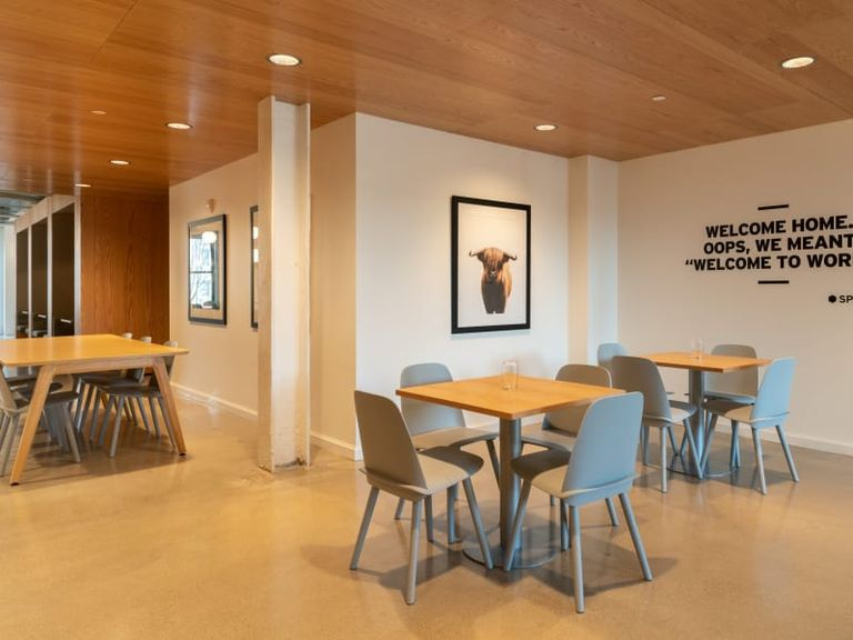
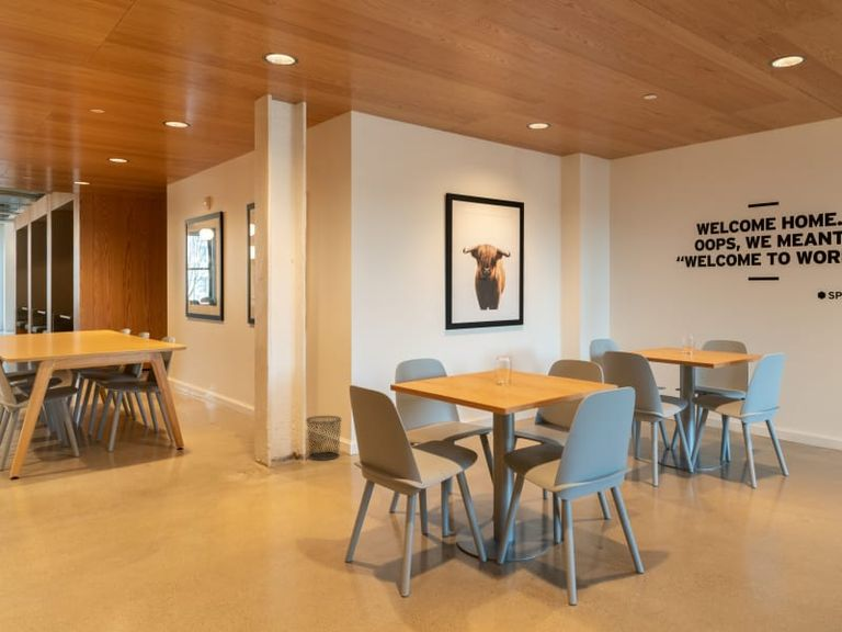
+ waste bin [305,415,342,461]
